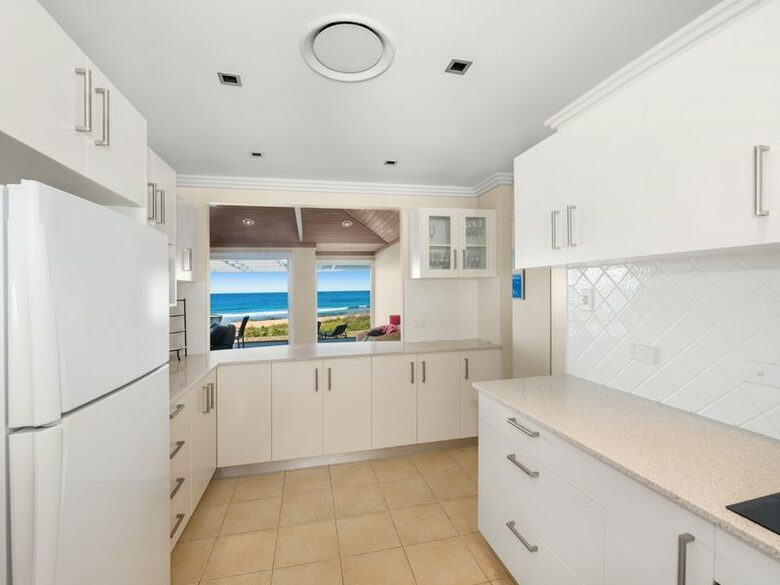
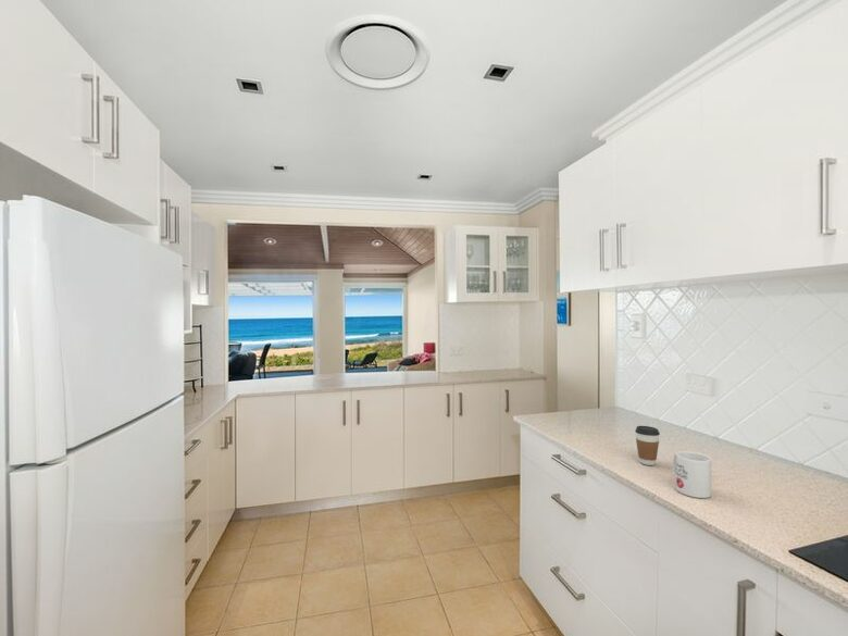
+ mug [672,450,712,499]
+ coffee cup [634,425,661,466]
